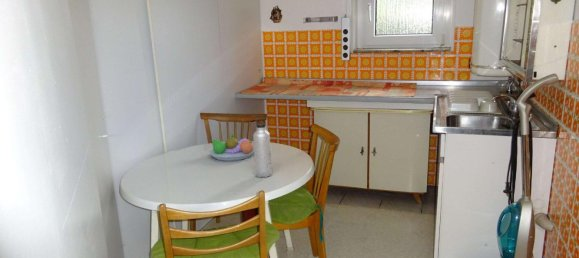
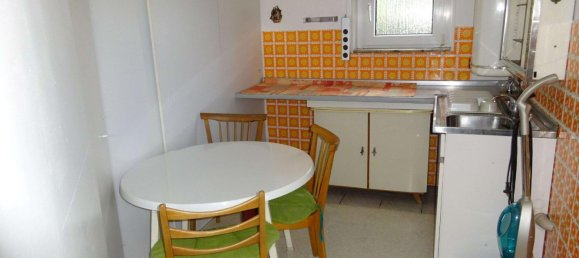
- fruit bowl [208,133,254,162]
- water bottle [252,118,272,178]
